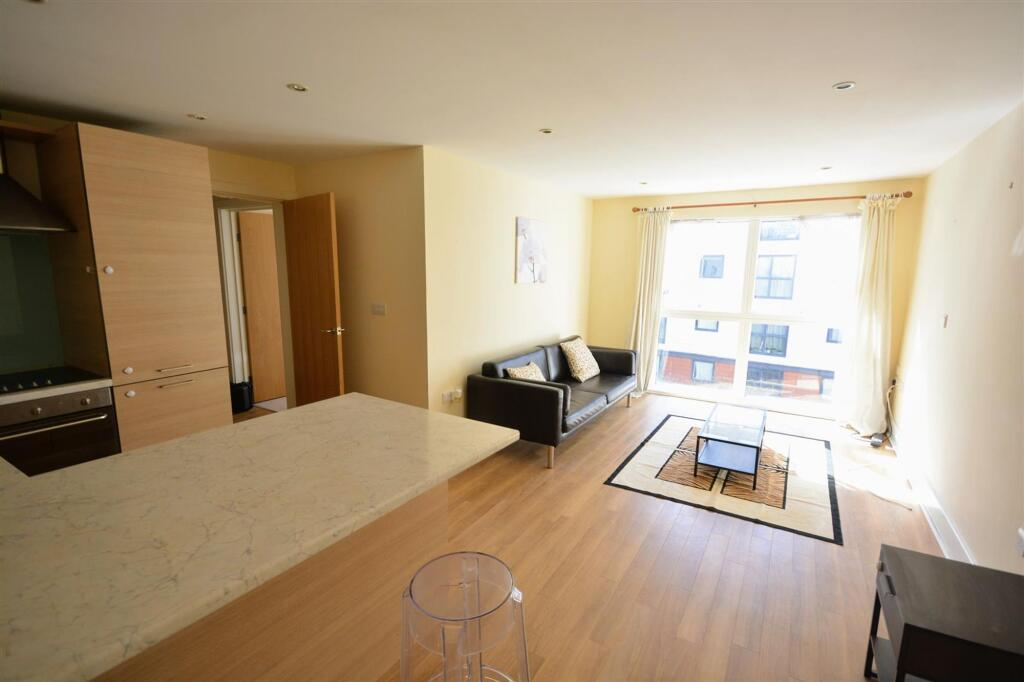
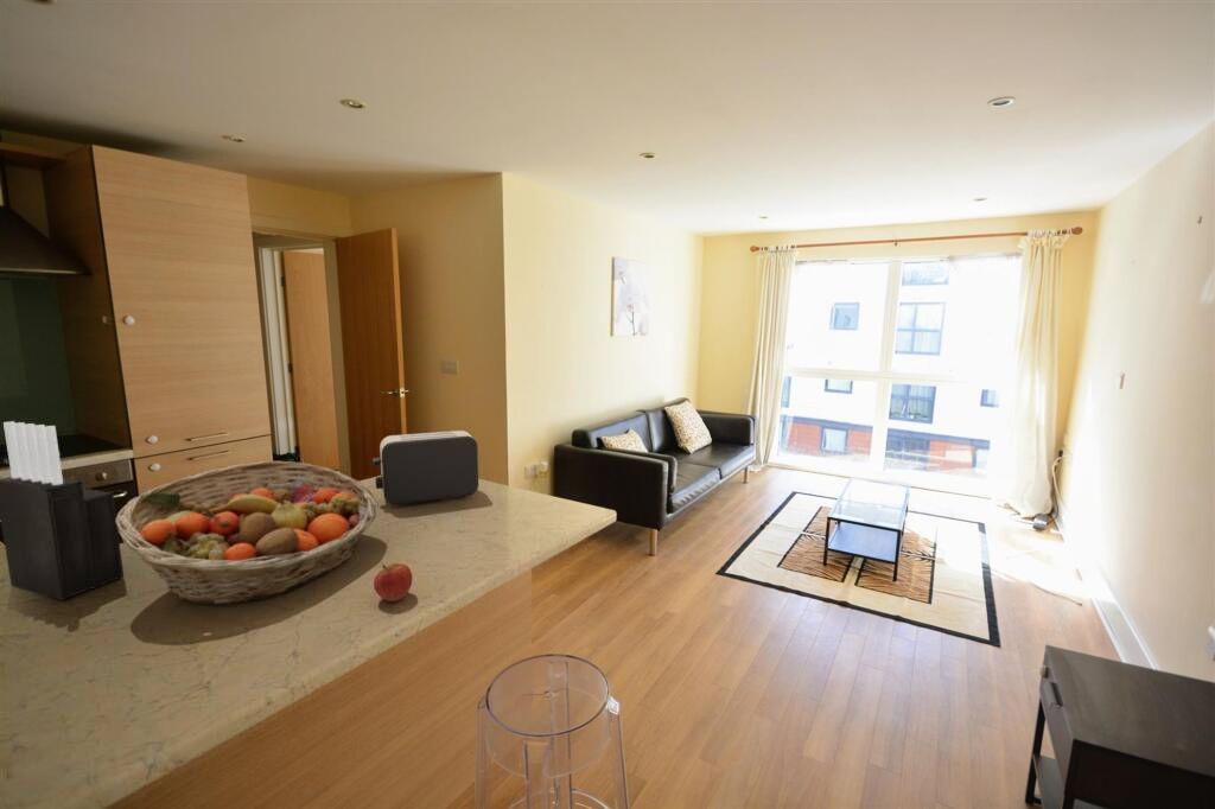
+ fruit basket [116,460,380,606]
+ knife block [0,420,125,601]
+ toaster [371,429,479,507]
+ apple [373,562,413,603]
